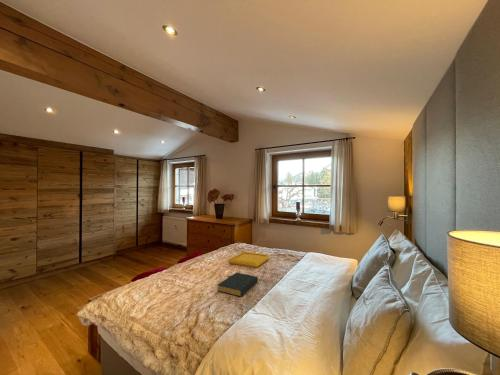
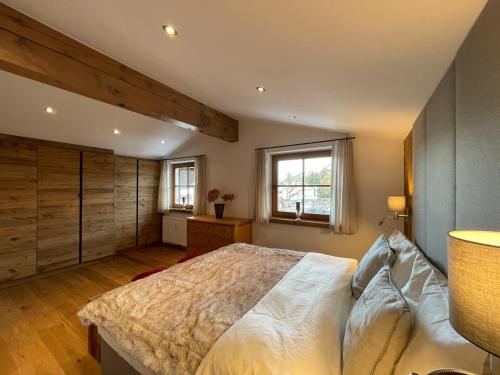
- serving tray [227,251,270,269]
- hardback book [217,272,259,298]
